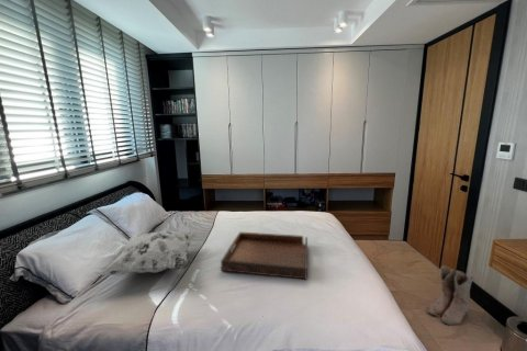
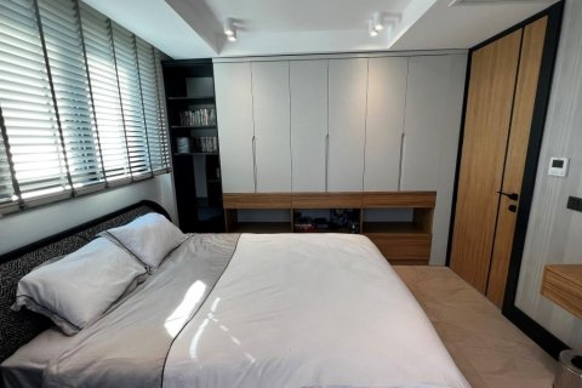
- decorative pillow [96,230,199,278]
- serving tray [220,230,309,281]
- boots [425,264,474,326]
